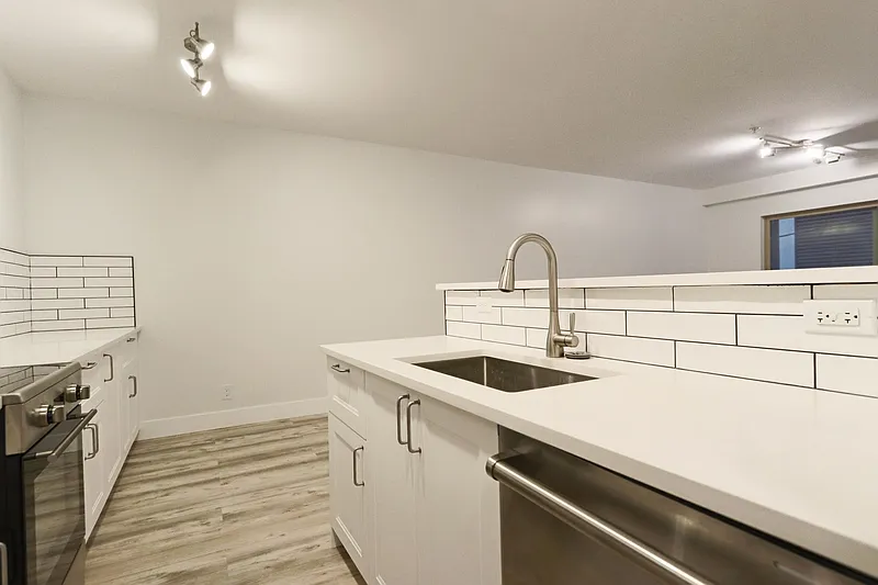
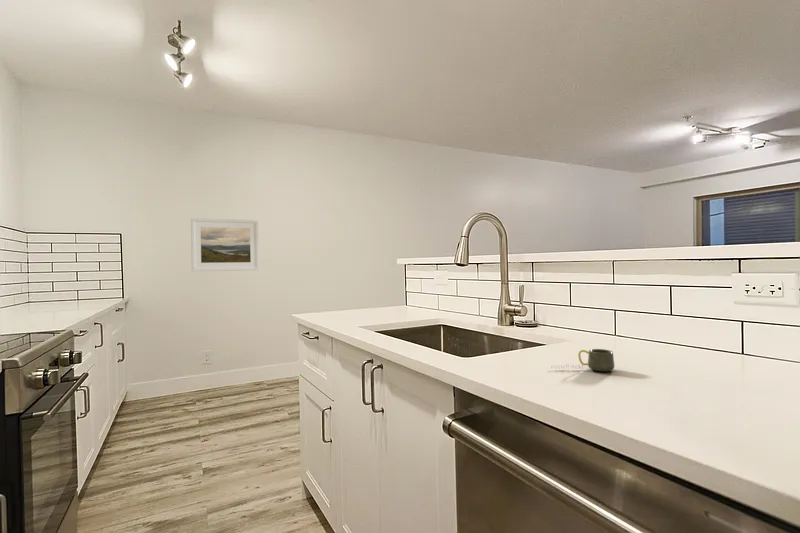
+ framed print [190,217,260,272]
+ mug [550,348,616,372]
